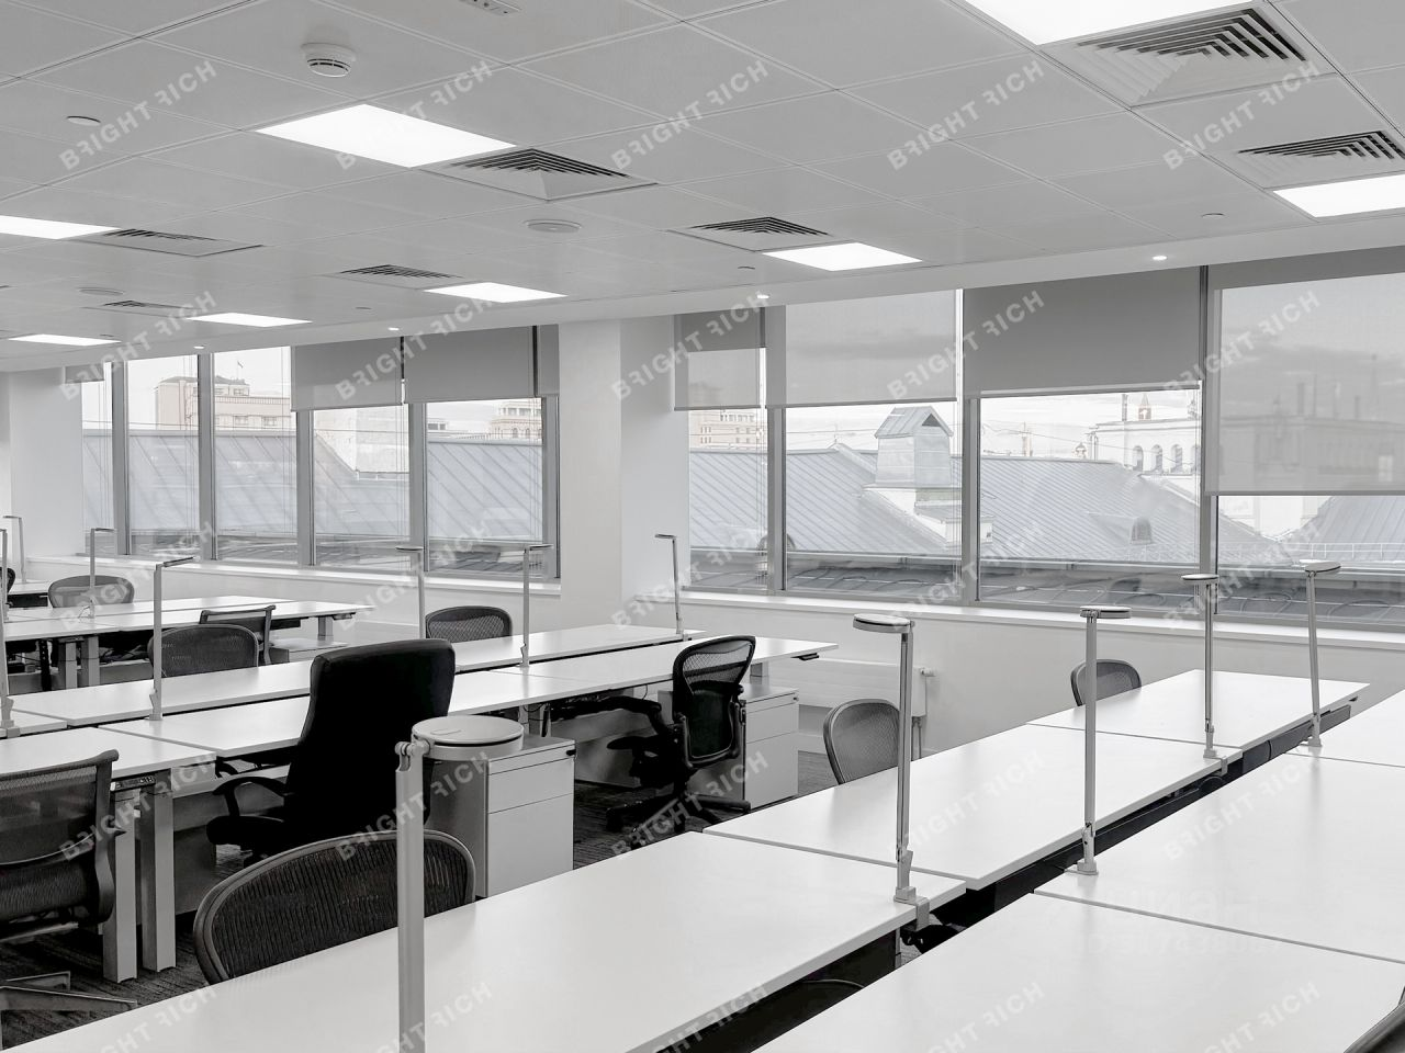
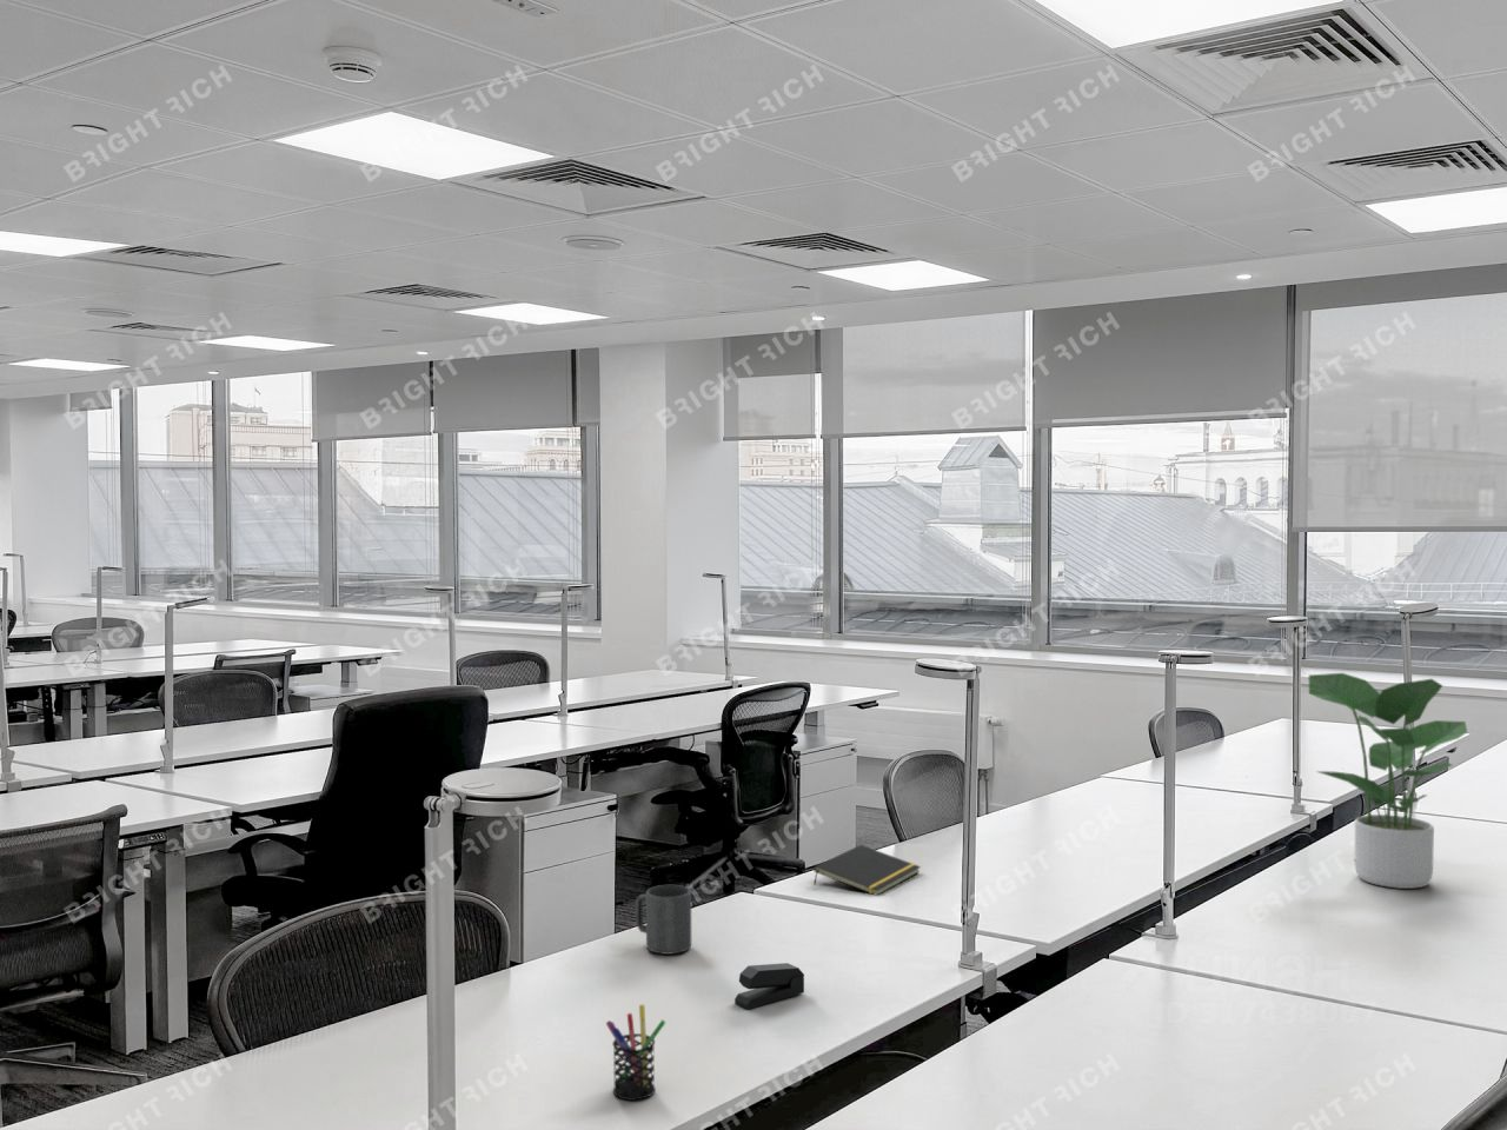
+ mug [635,884,692,956]
+ potted plant [1308,672,1468,890]
+ stapler [733,961,806,1011]
+ notepad [813,844,922,897]
+ pen holder [605,1004,667,1102]
